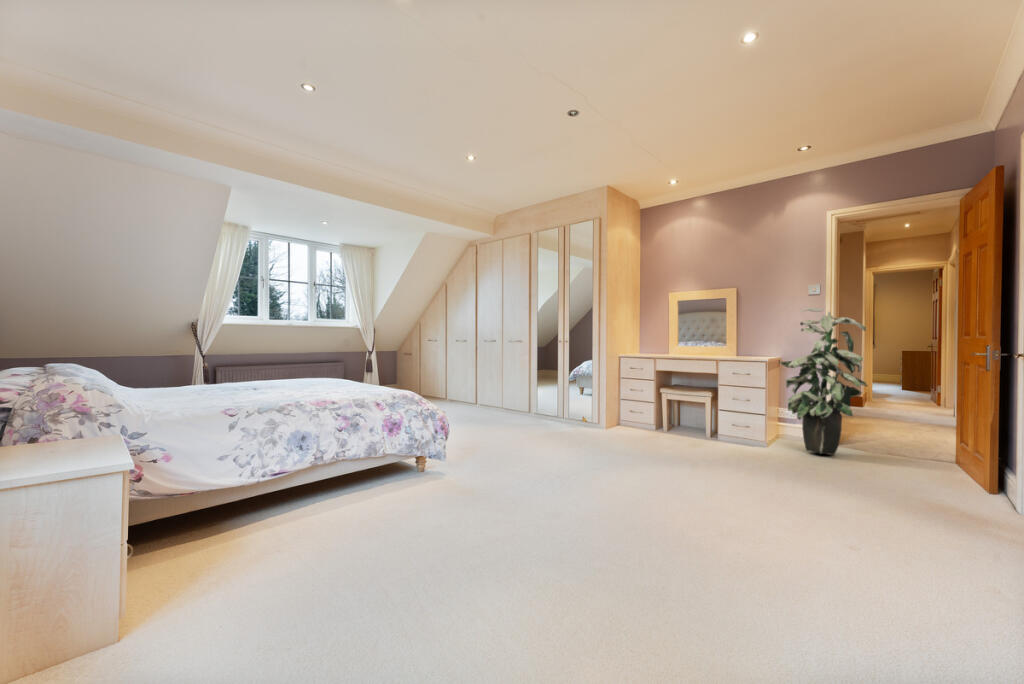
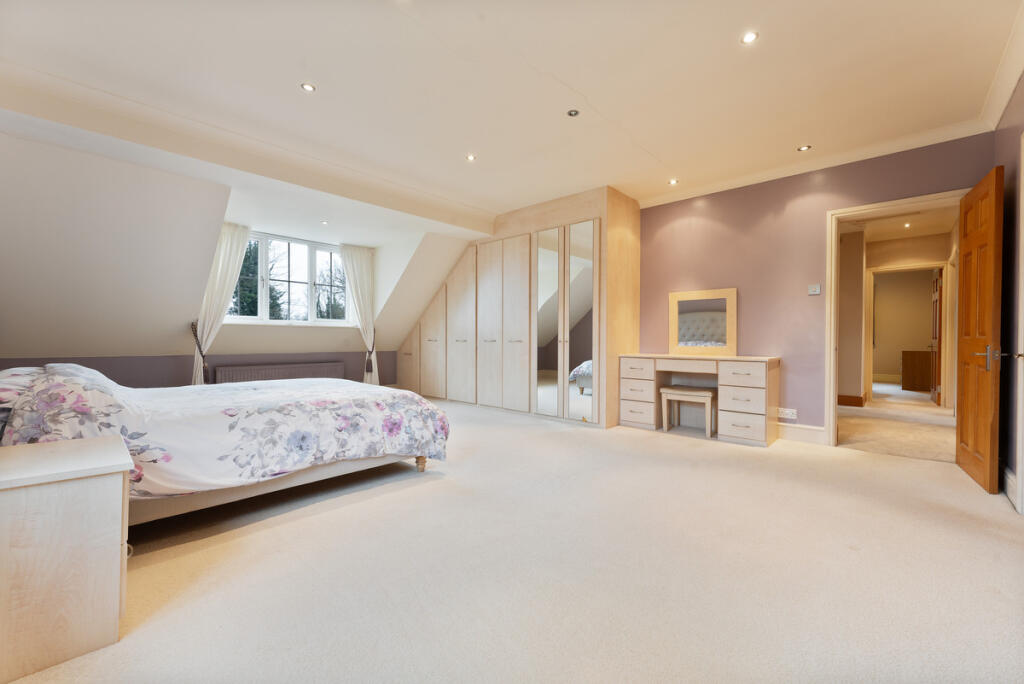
- indoor plant [777,307,868,456]
